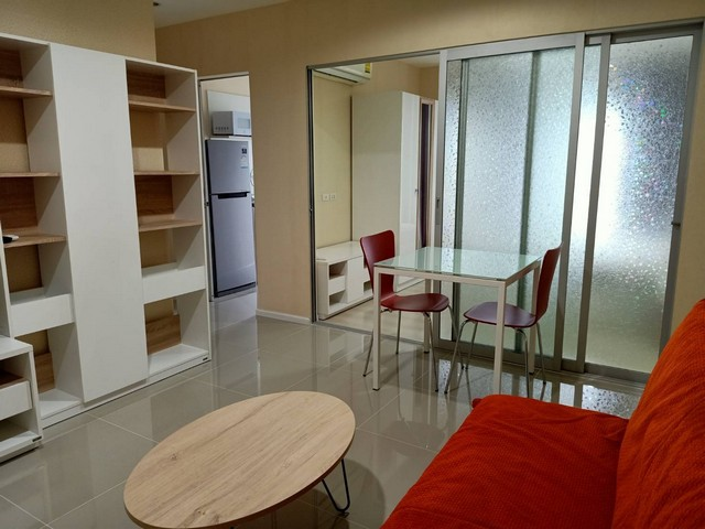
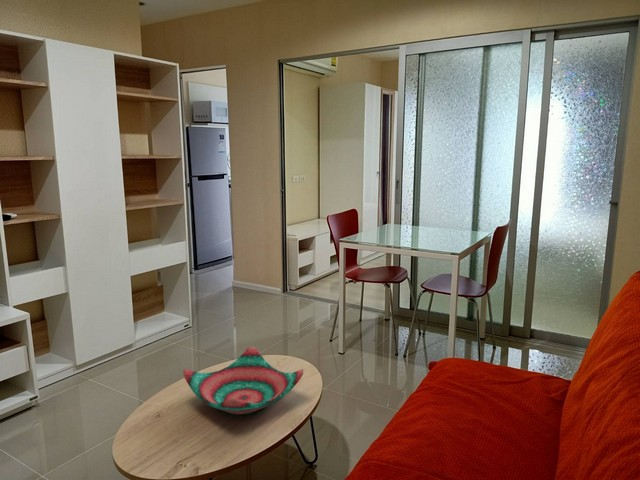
+ decorative bowl [182,345,304,416]
